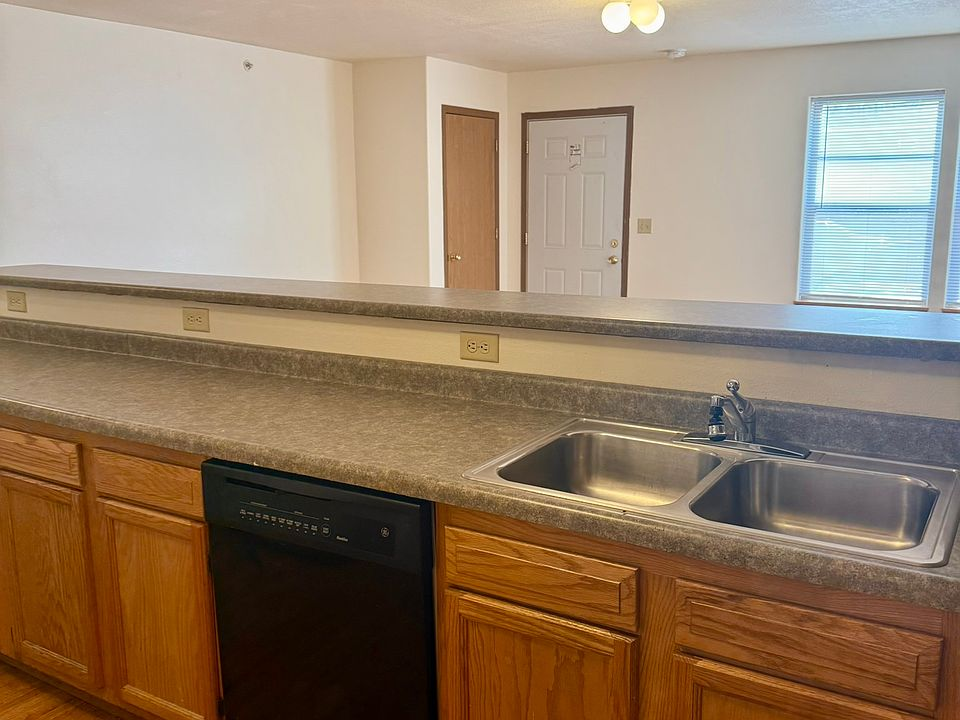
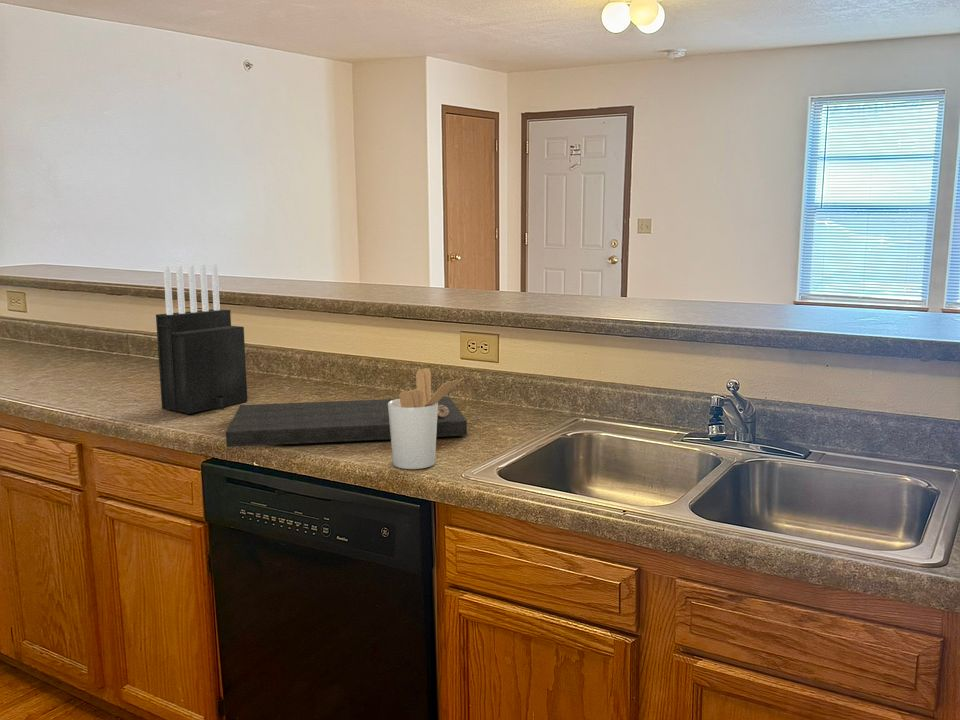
+ cutting board [225,396,468,448]
+ utensil holder [388,367,465,470]
+ knife block [155,263,248,415]
